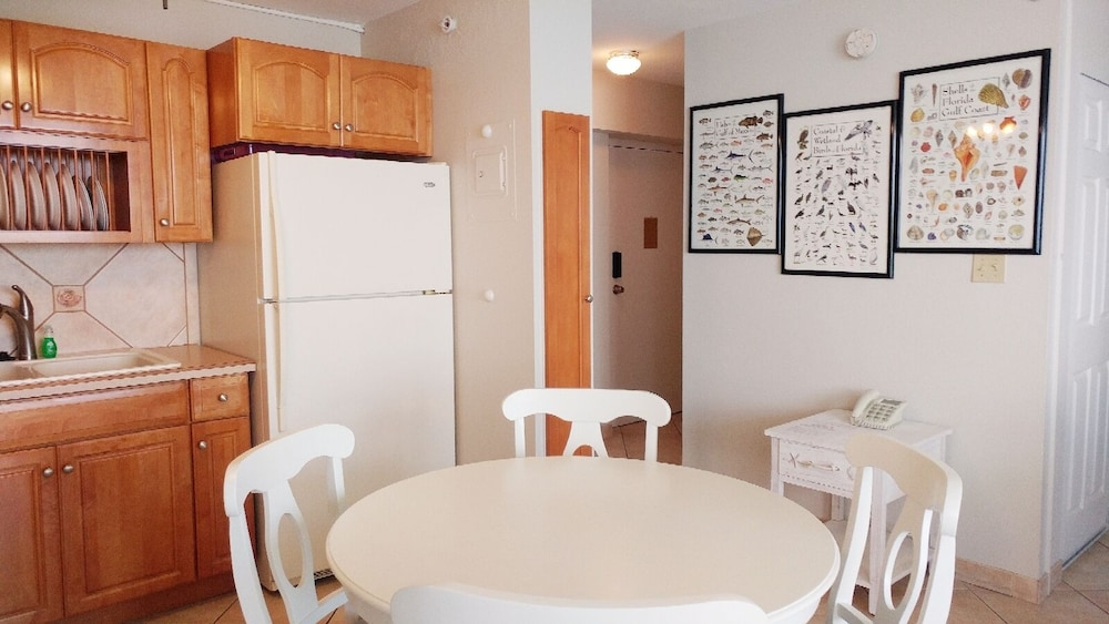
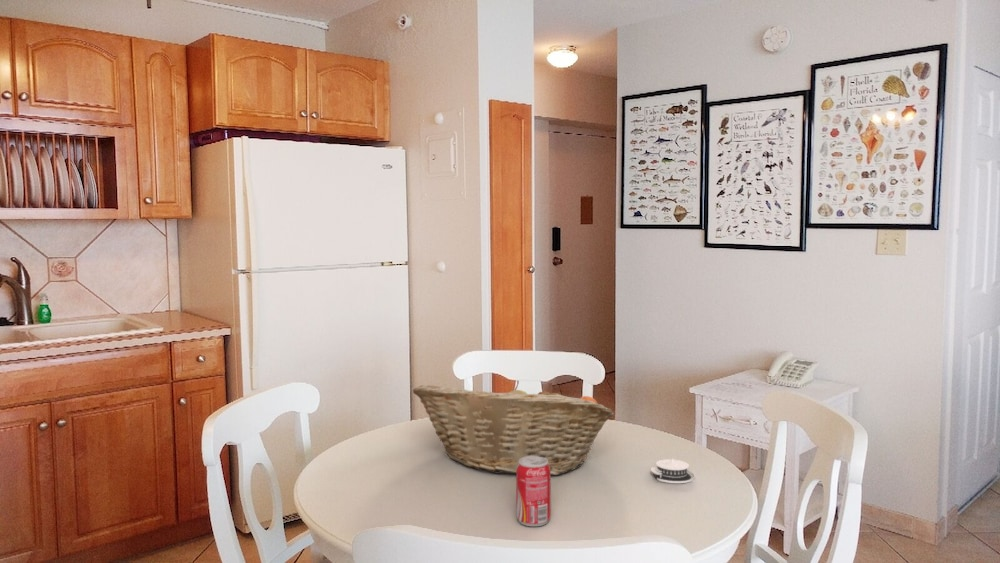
+ architectural model [650,456,696,484]
+ fruit basket [412,380,615,476]
+ beverage can [515,456,552,527]
